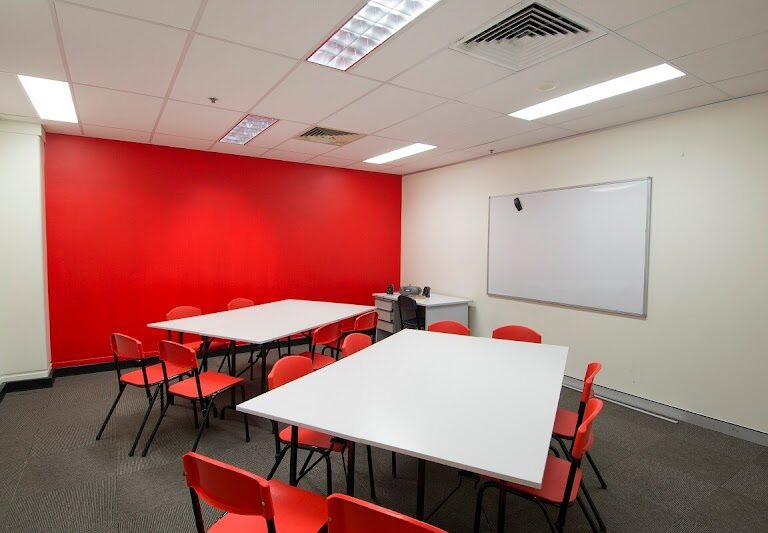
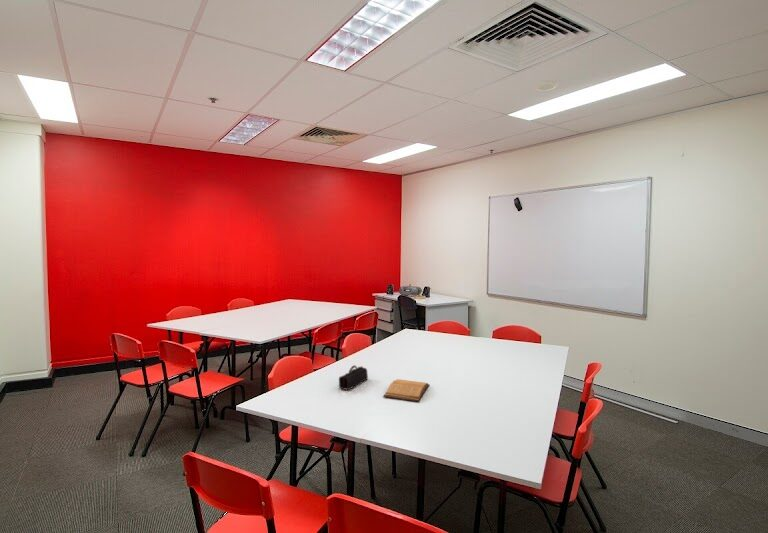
+ pencil case [338,364,369,391]
+ book [382,378,430,403]
